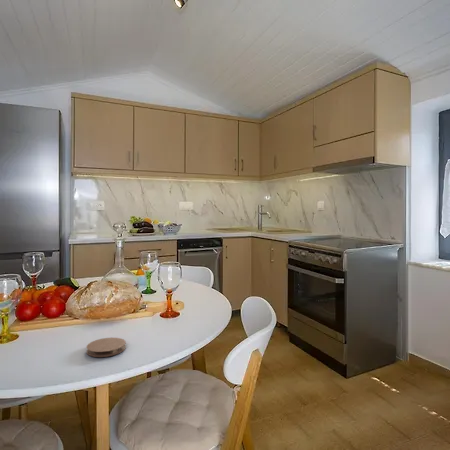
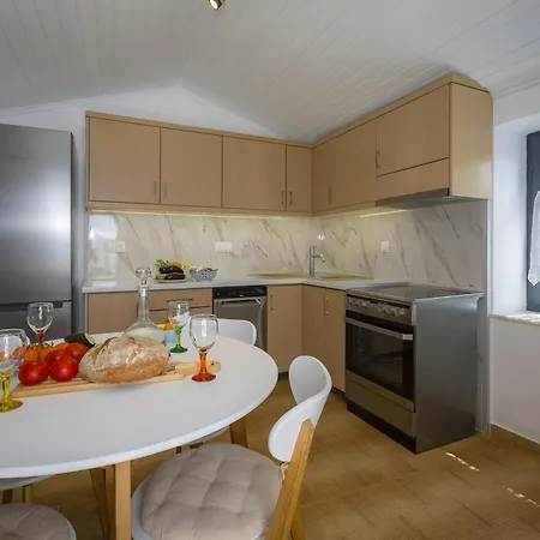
- coaster [85,337,127,358]
